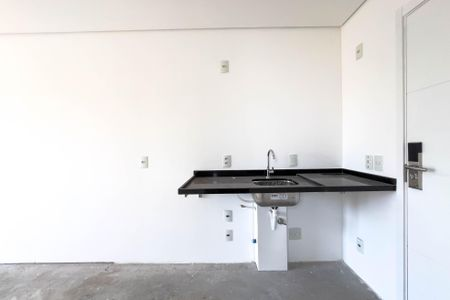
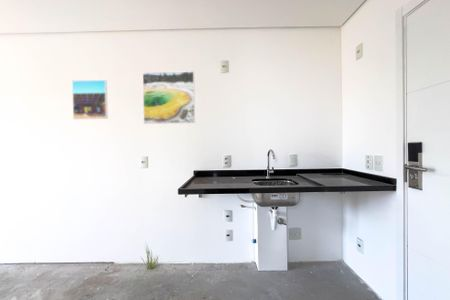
+ decorative plant [140,241,162,270]
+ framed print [142,70,196,125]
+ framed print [71,79,109,120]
